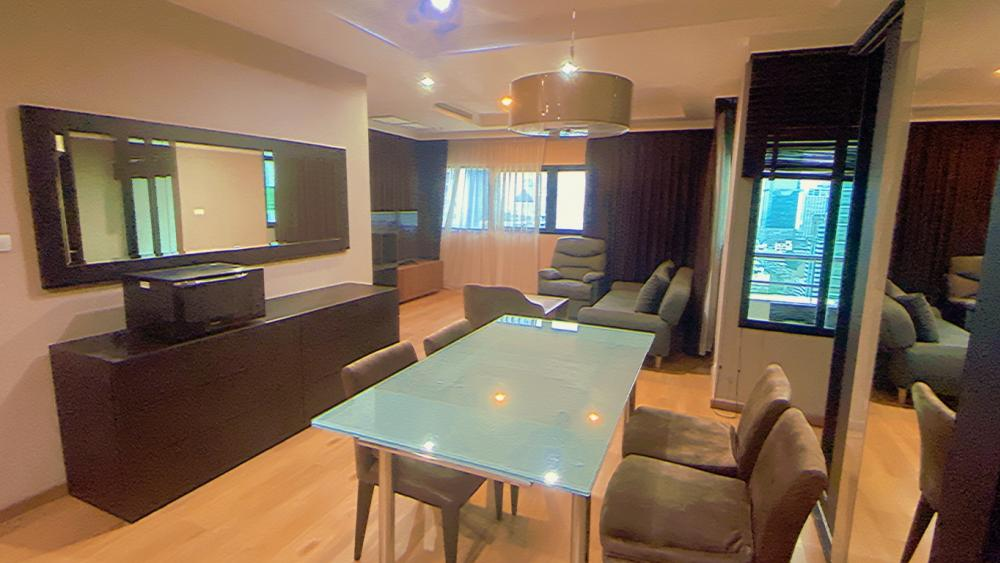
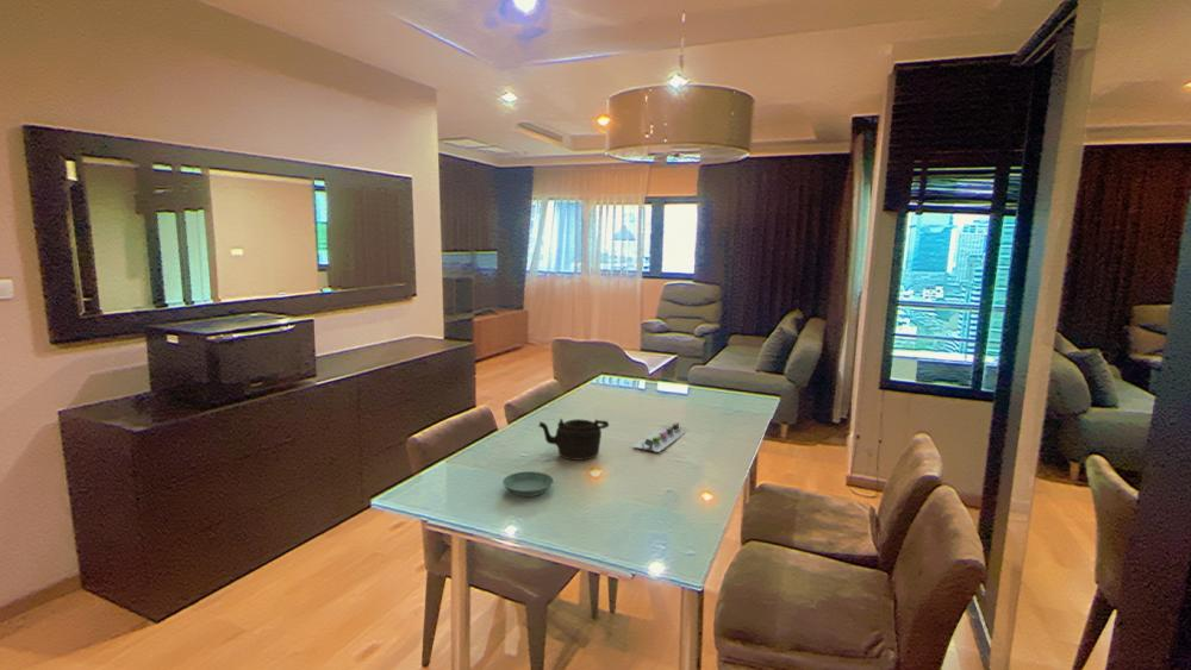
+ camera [632,421,688,453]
+ saucer [501,470,555,497]
+ teapot [537,418,610,462]
